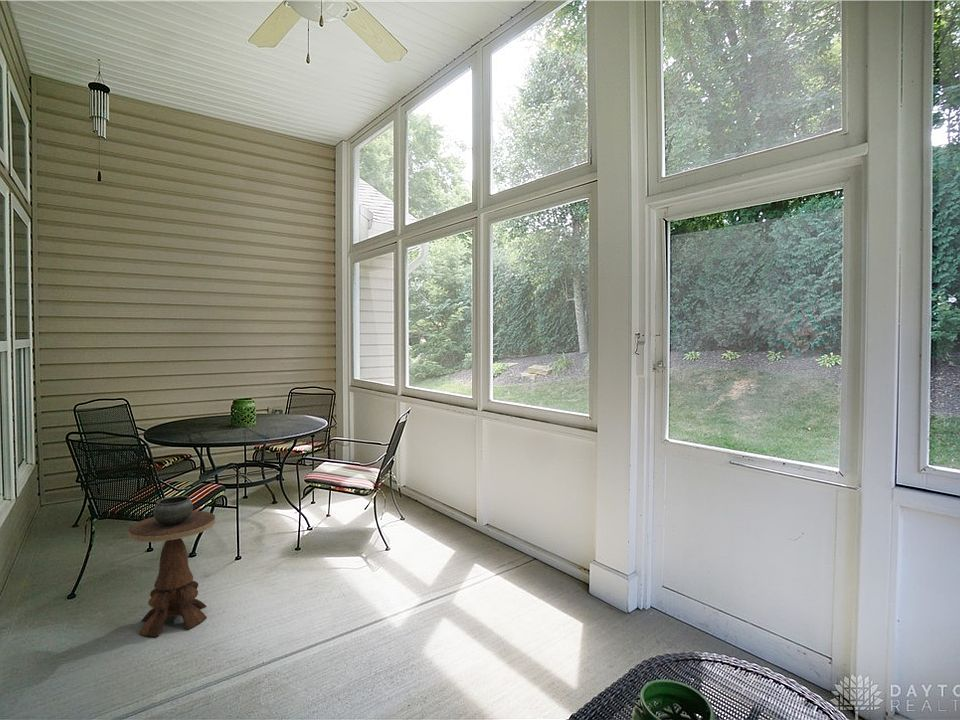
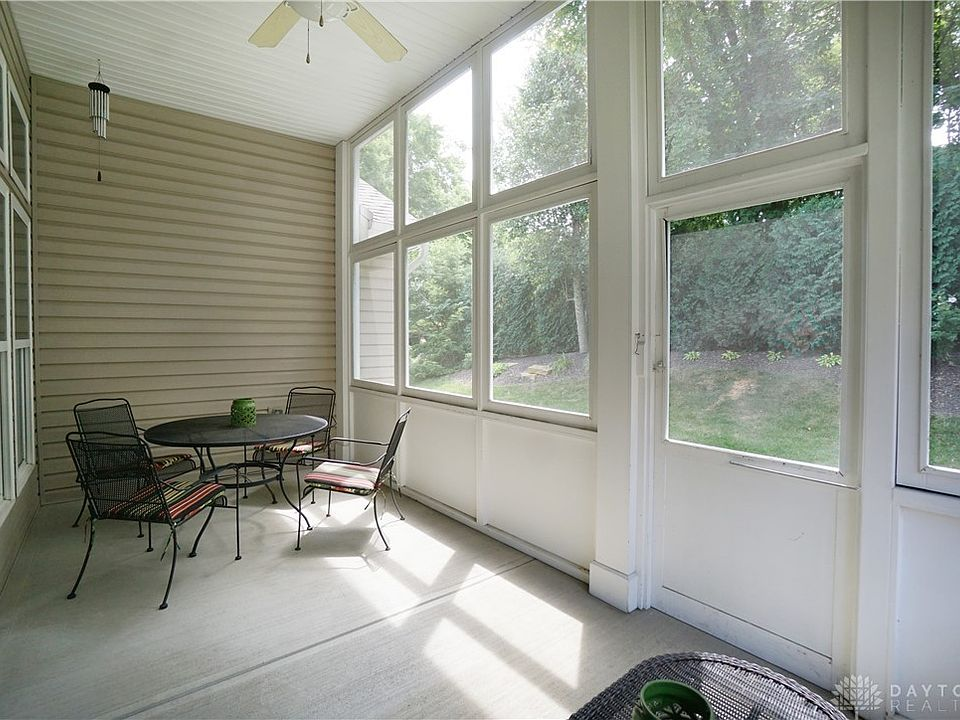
- side table [127,495,216,638]
